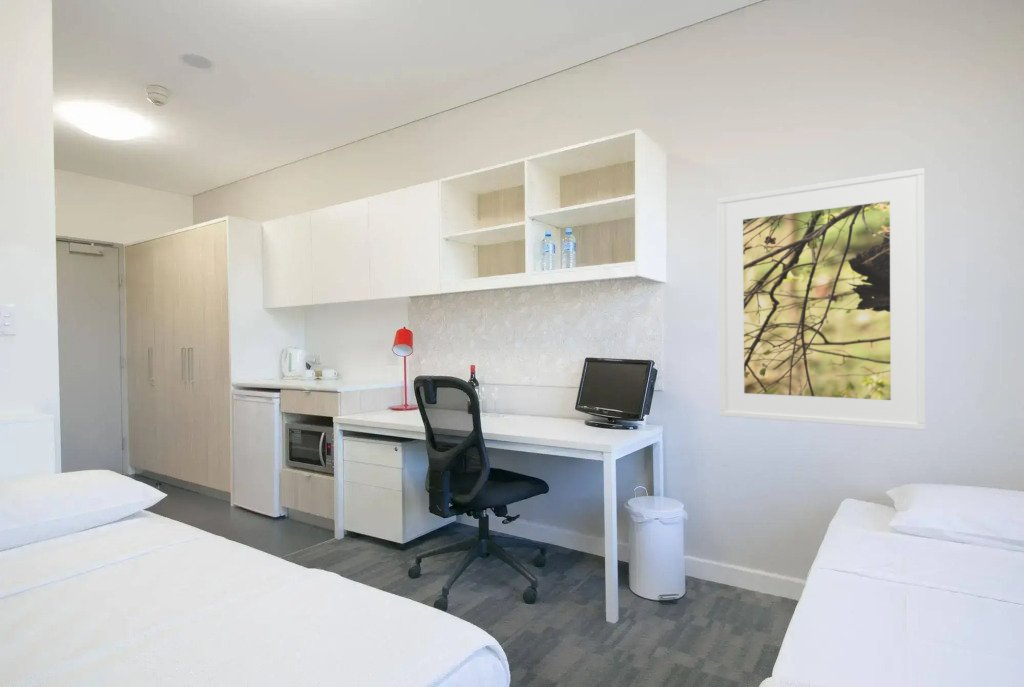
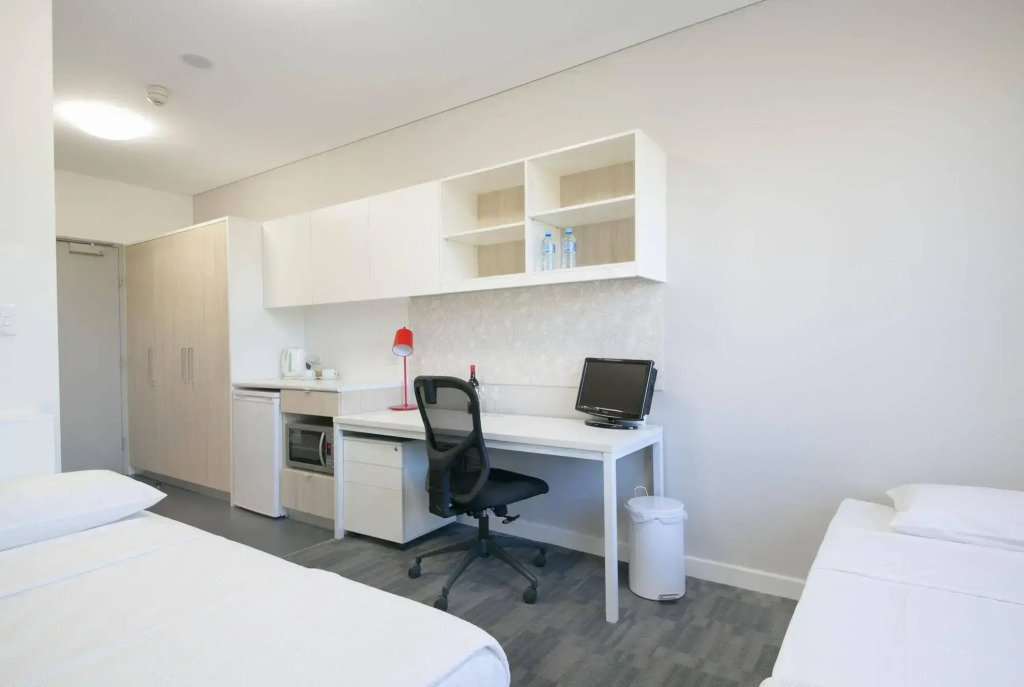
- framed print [716,167,927,431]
